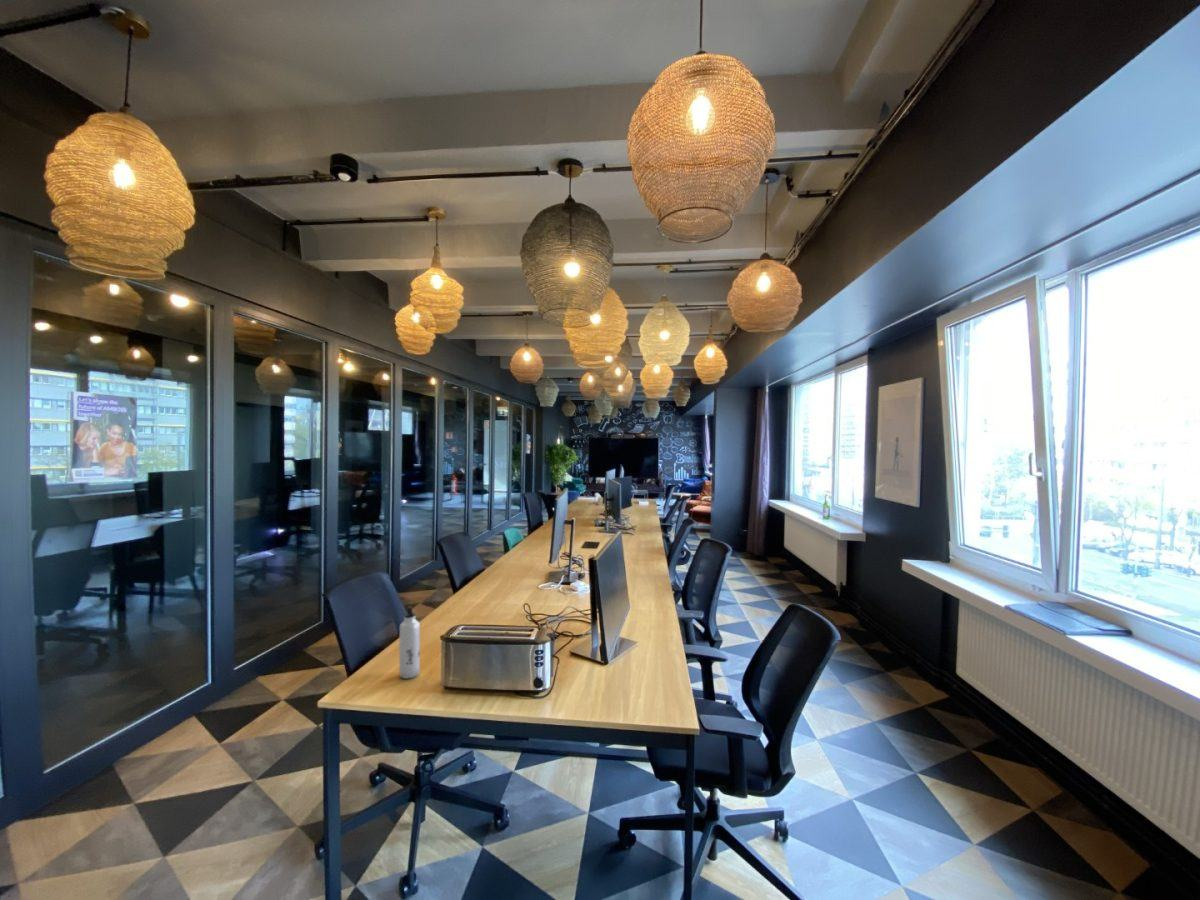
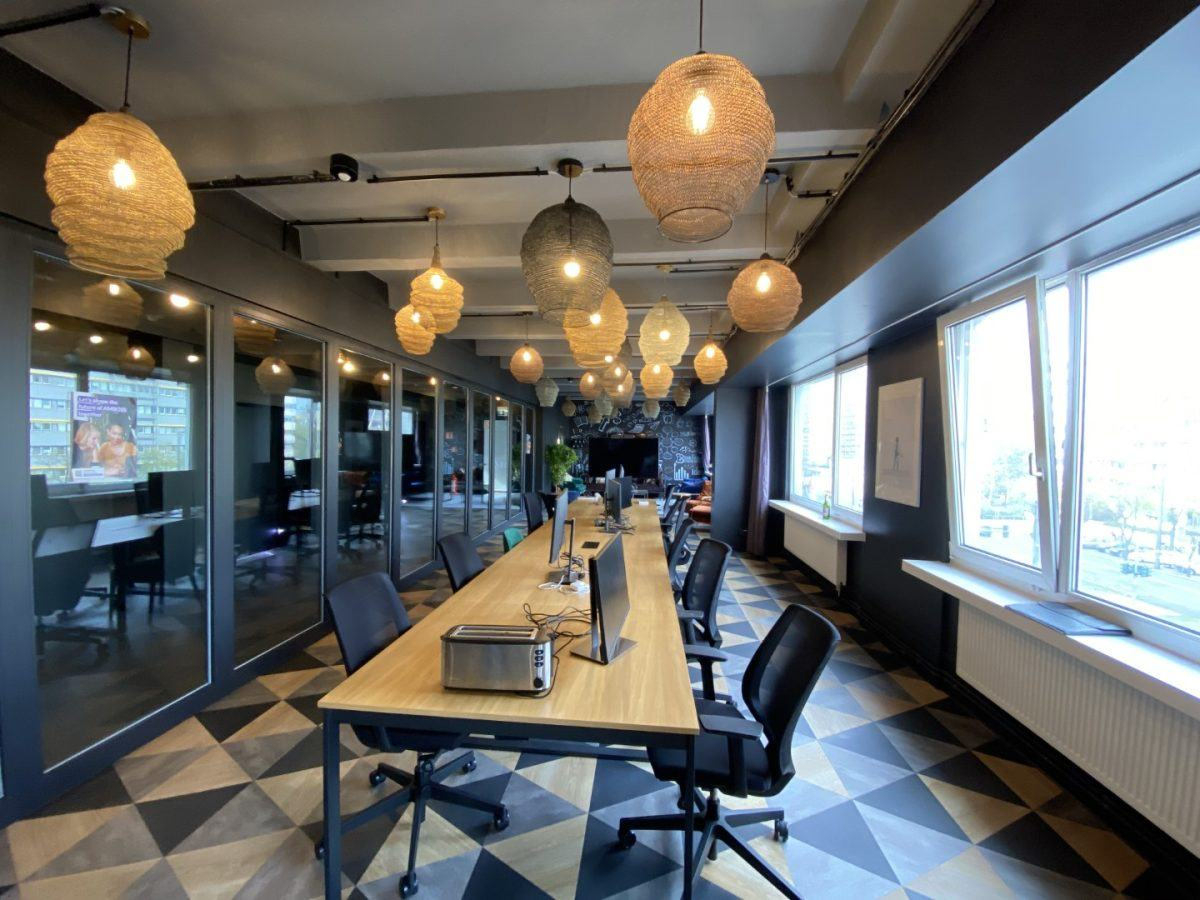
- water bottle [398,605,421,680]
